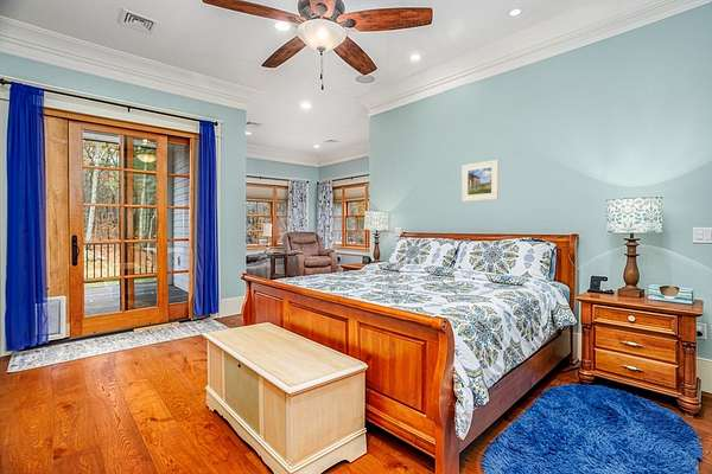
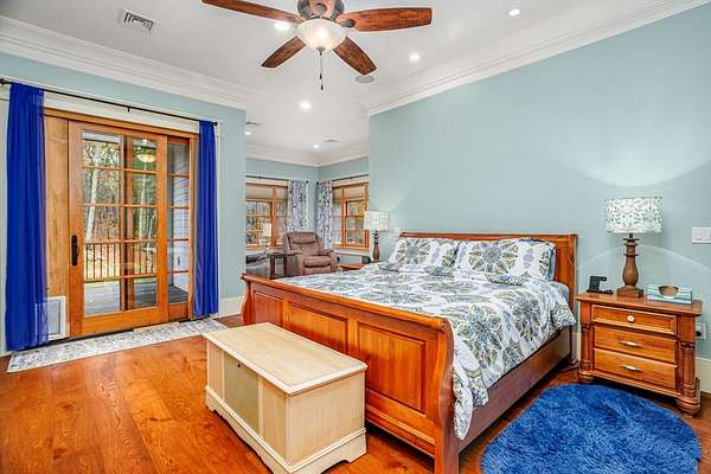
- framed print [460,159,500,203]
